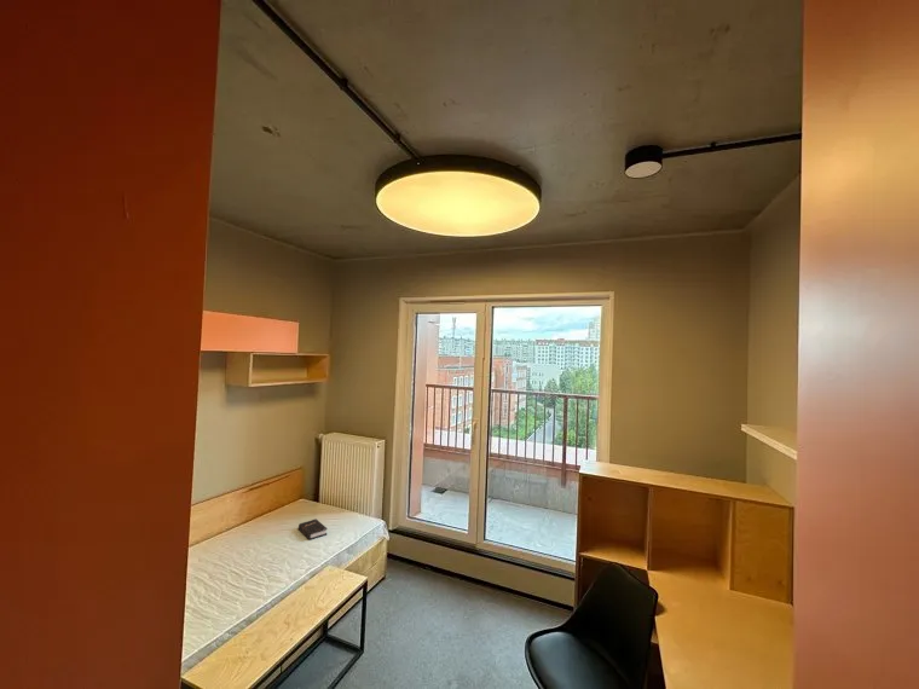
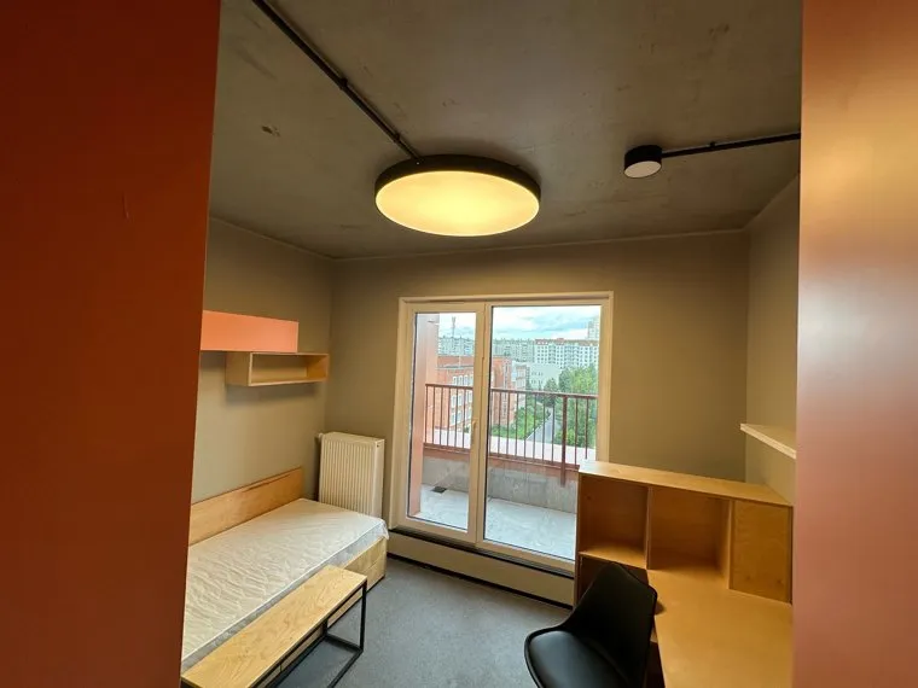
- hardback book [297,517,329,542]
